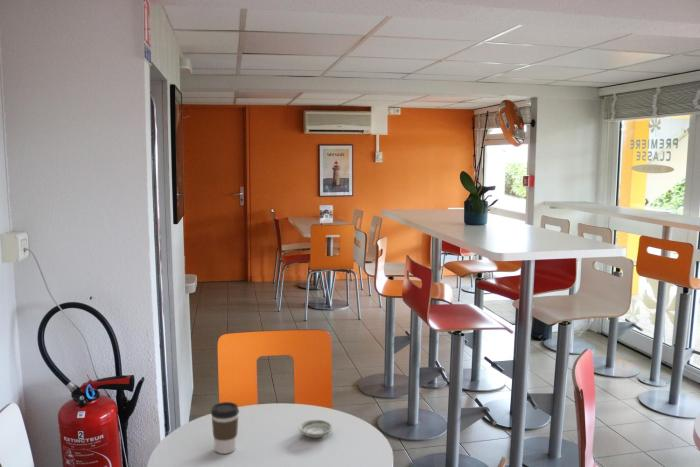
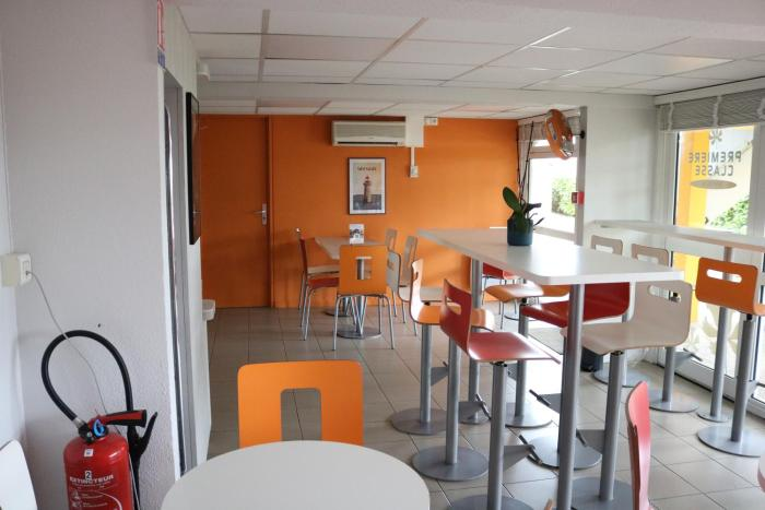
- saucer [298,419,333,439]
- coffee cup [210,401,240,455]
